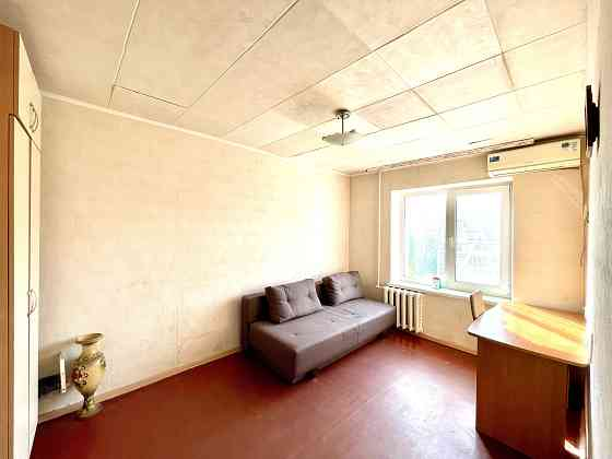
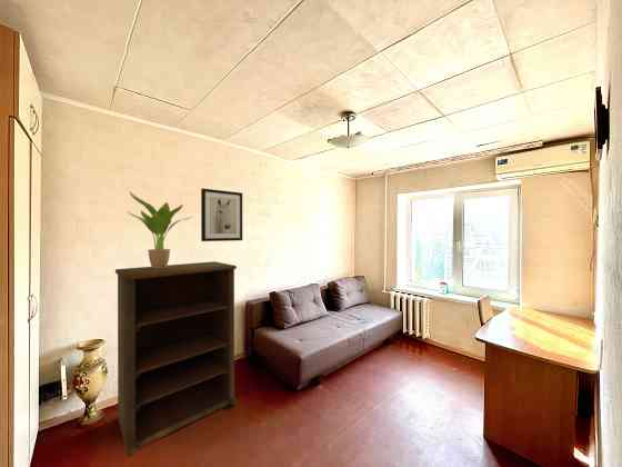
+ shelving unit [114,260,238,459]
+ wall art [200,187,243,242]
+ potted plant [127,191,192,269]
